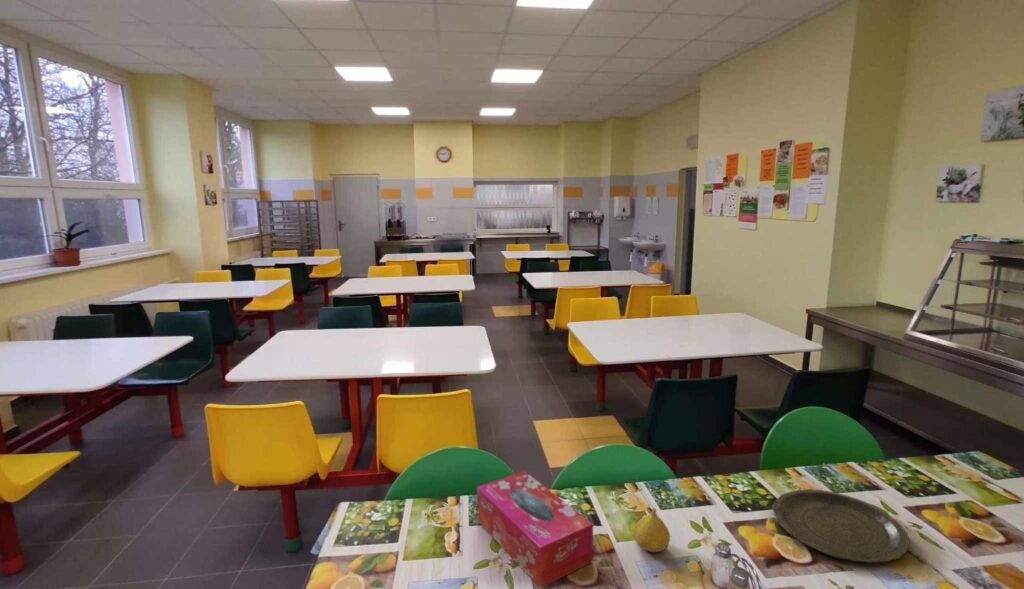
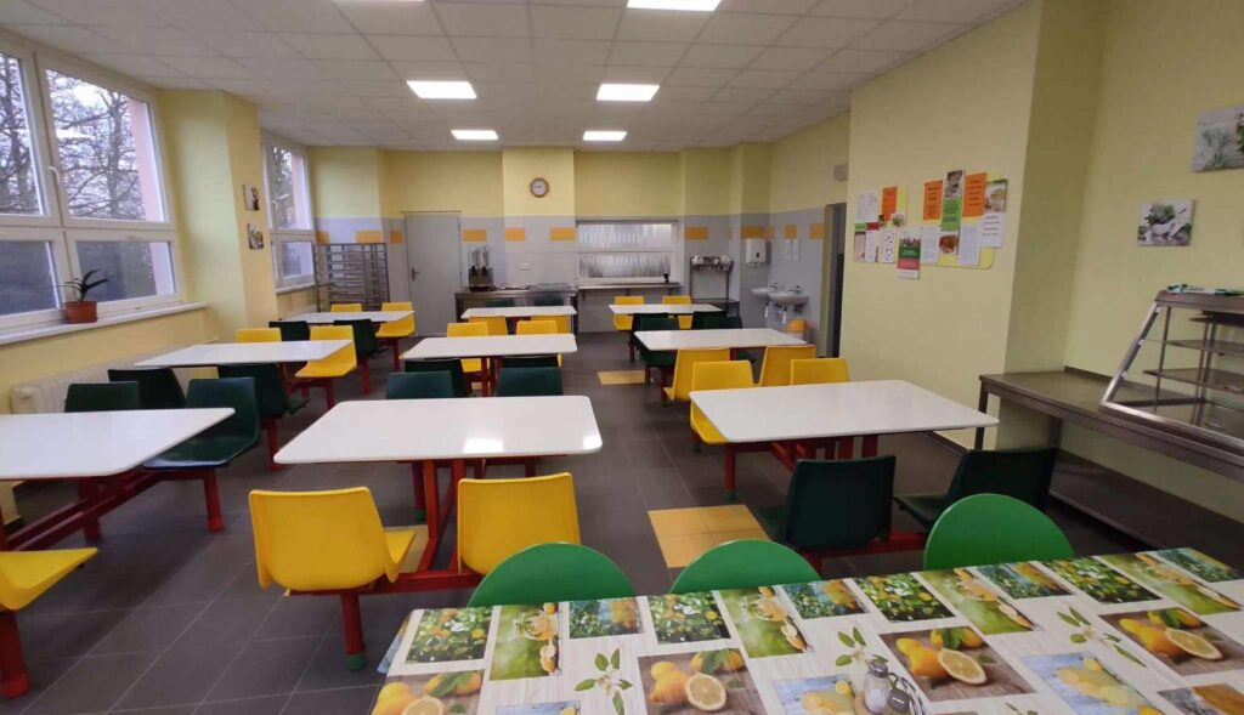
- tissue box [476,470,594,589]
- fruit [633,507,671,553]
- plate [771,488,911,564]
